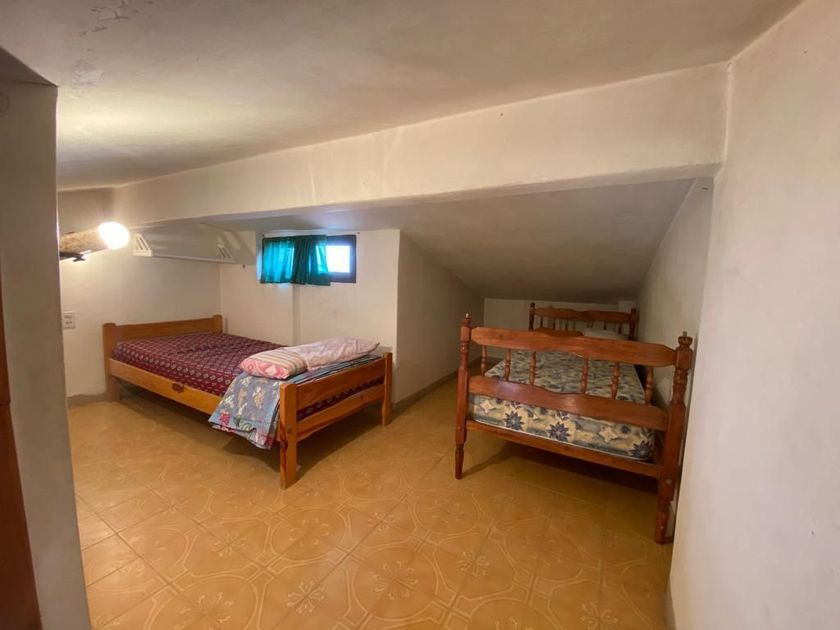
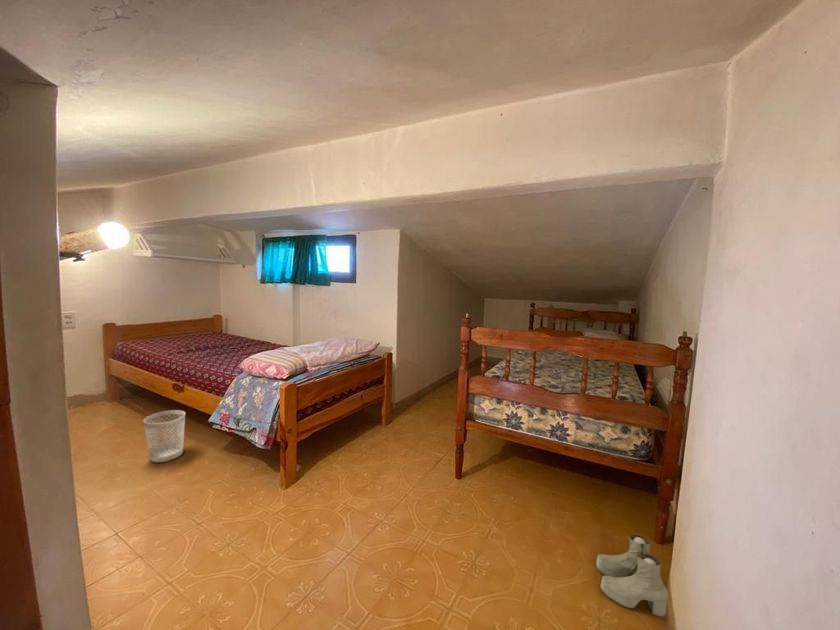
+ wastebasket [143,409,186,463]
+ boots [595,533,669,618]
